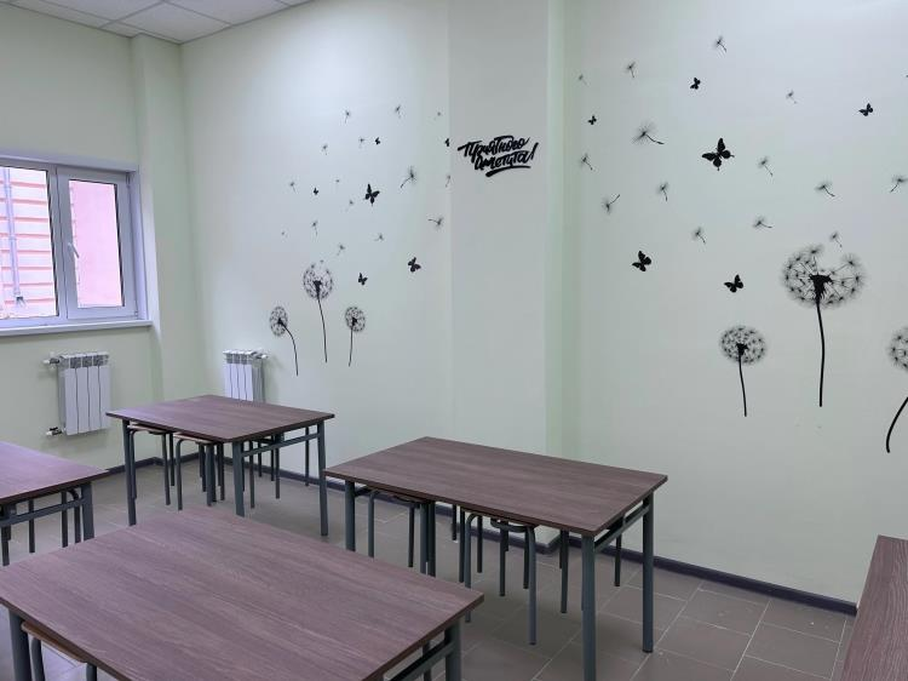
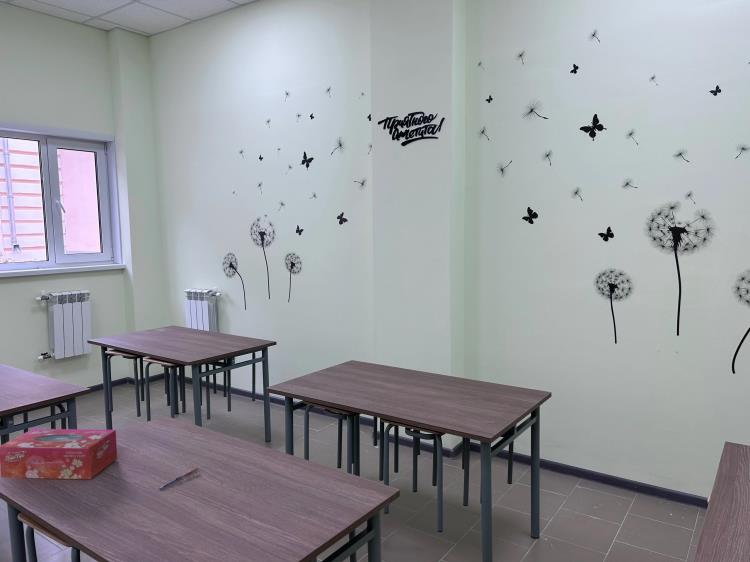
+ pen [158,467,199,490]
+ tissue box [0,428,118,480]
